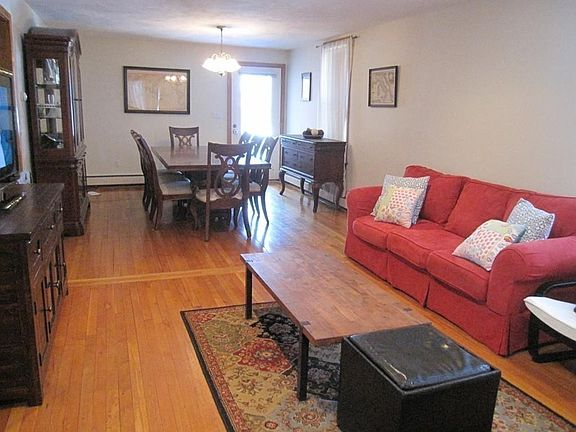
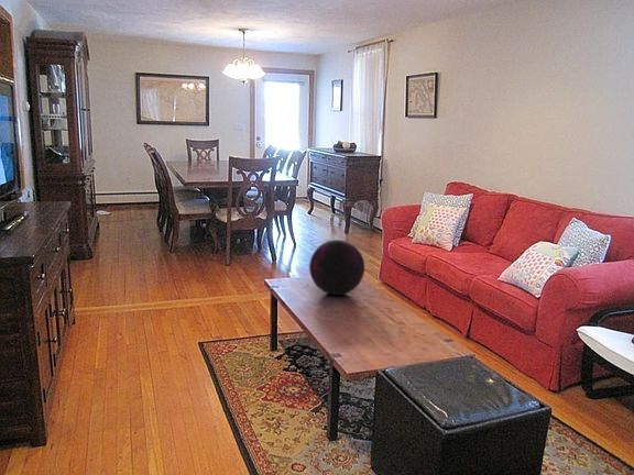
+ decorative orb [308,239,365,296]
